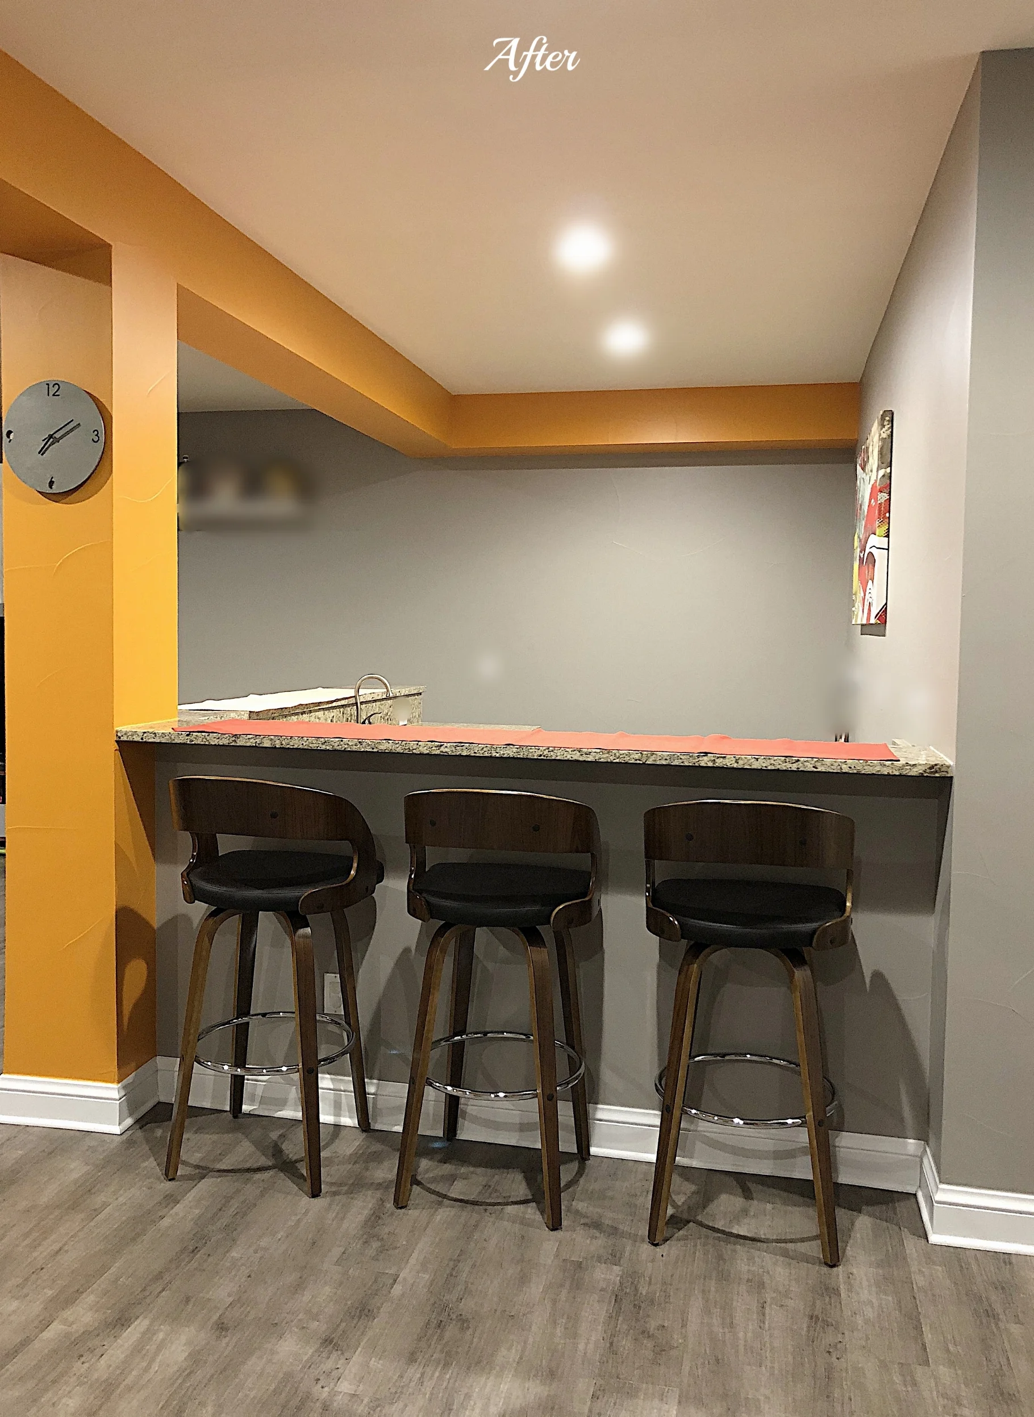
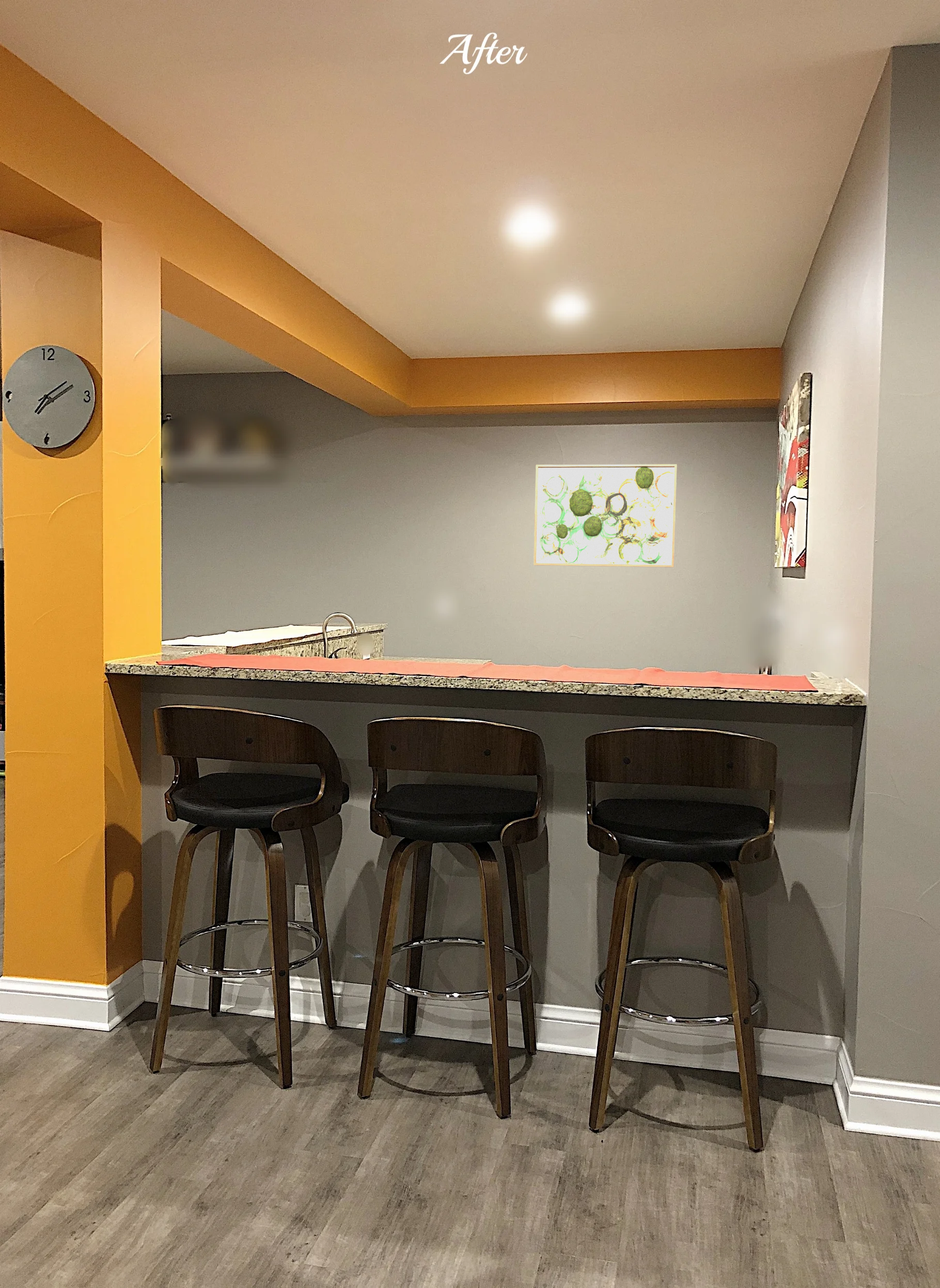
+ wall art [533,463,678,568]
